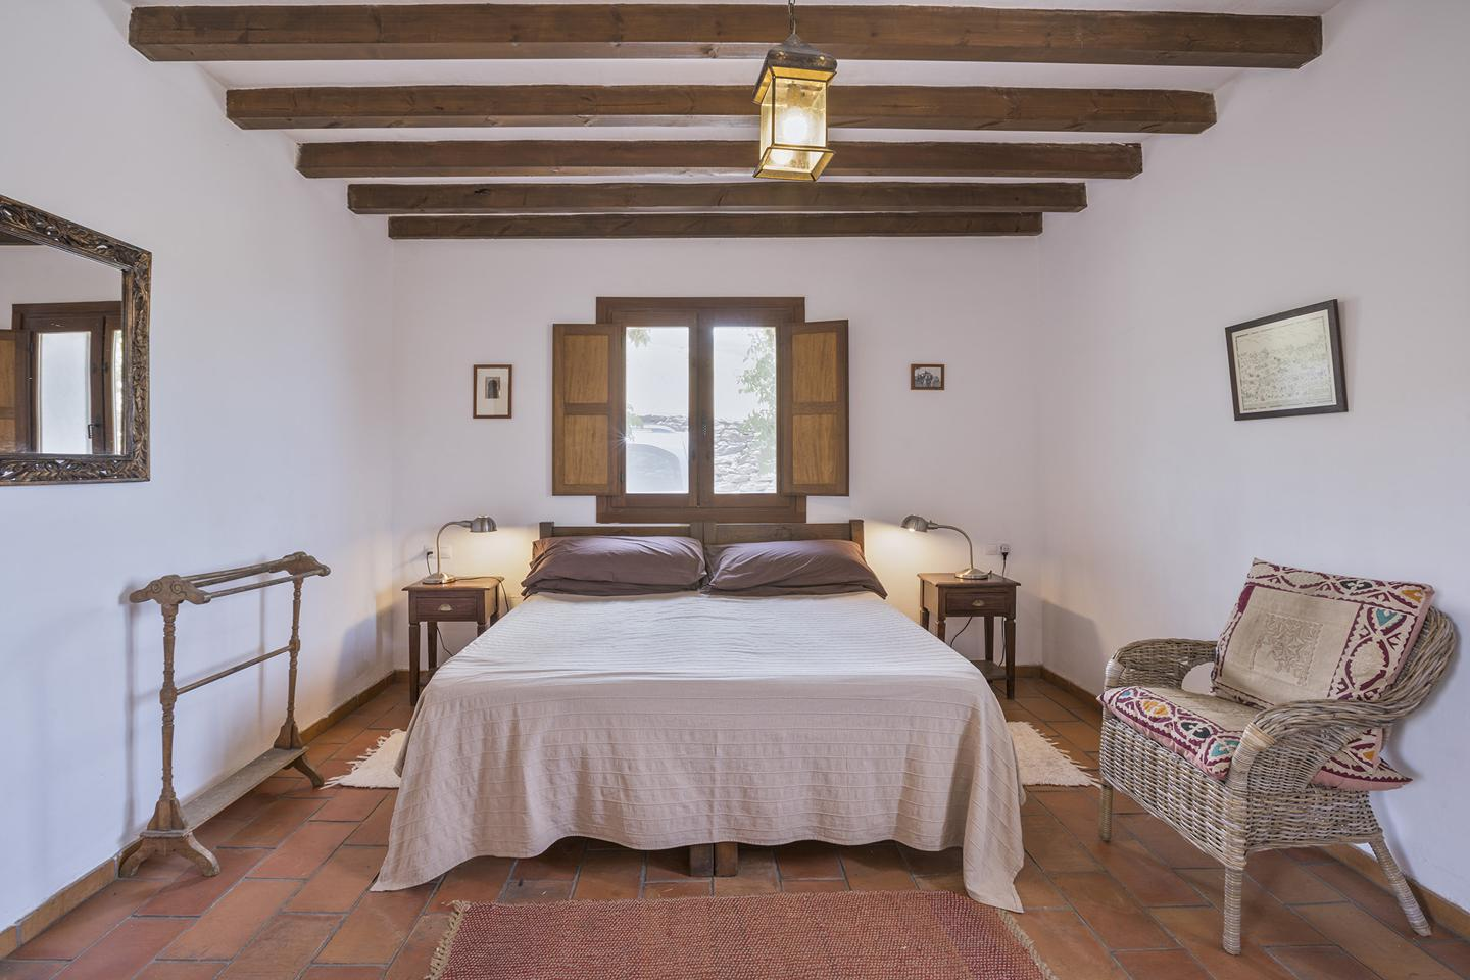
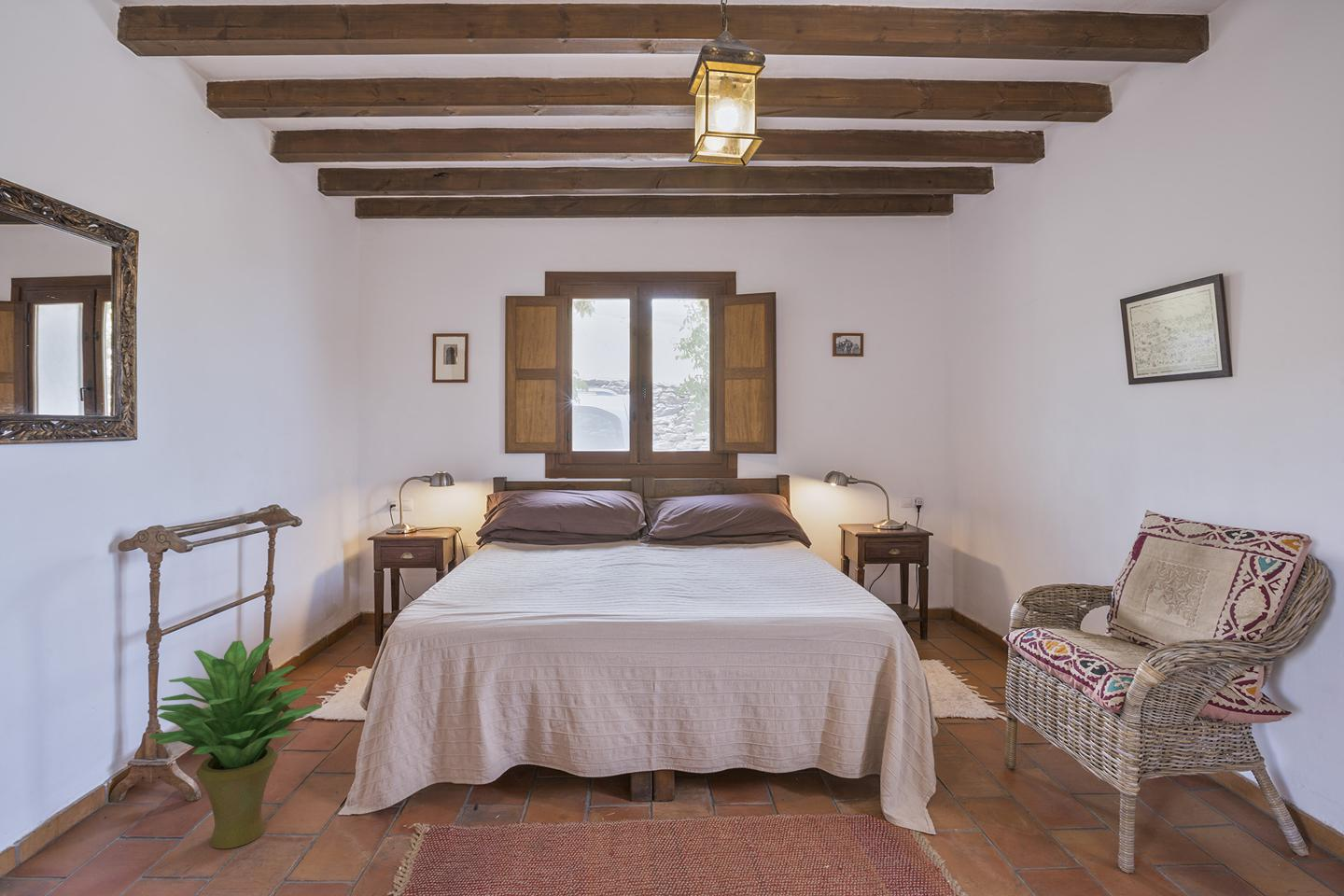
+ potted plant [147,637,322,849]
